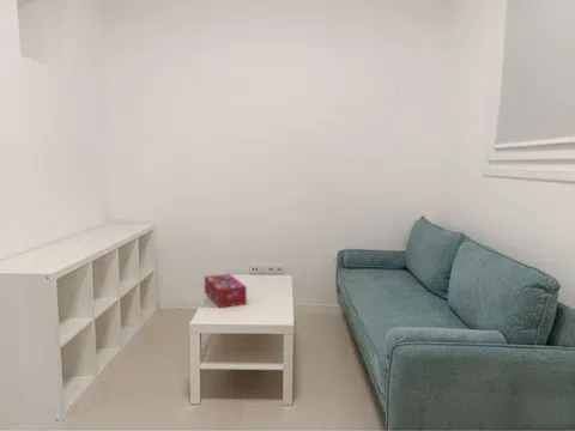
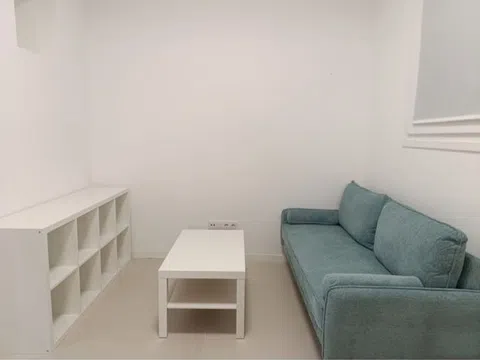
- tissue box [204,273,248,309]
